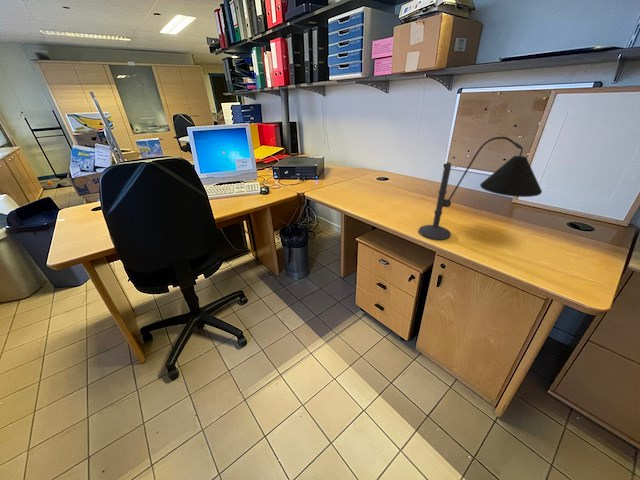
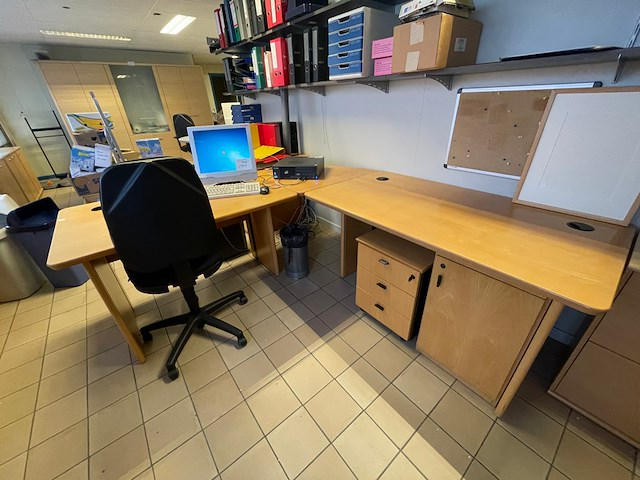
- desk lamp [418,136,543,241]
